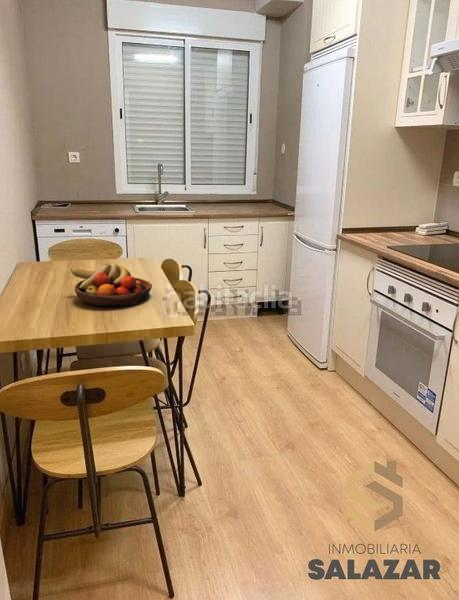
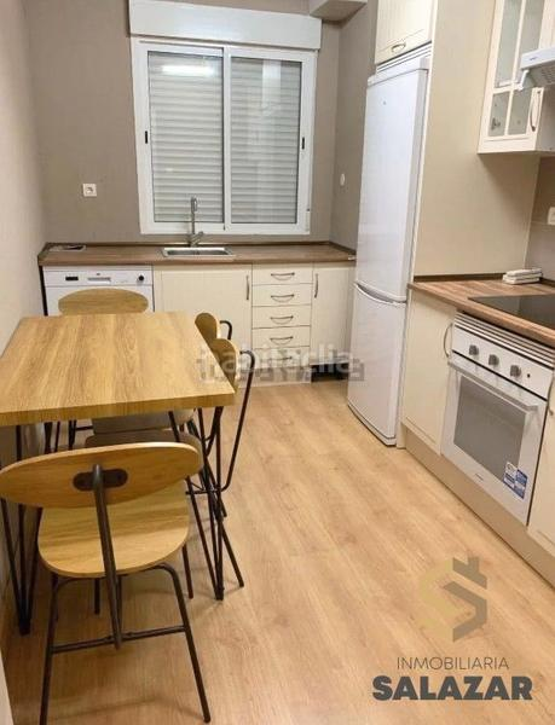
- fruit bowl [70,262,153,307]
